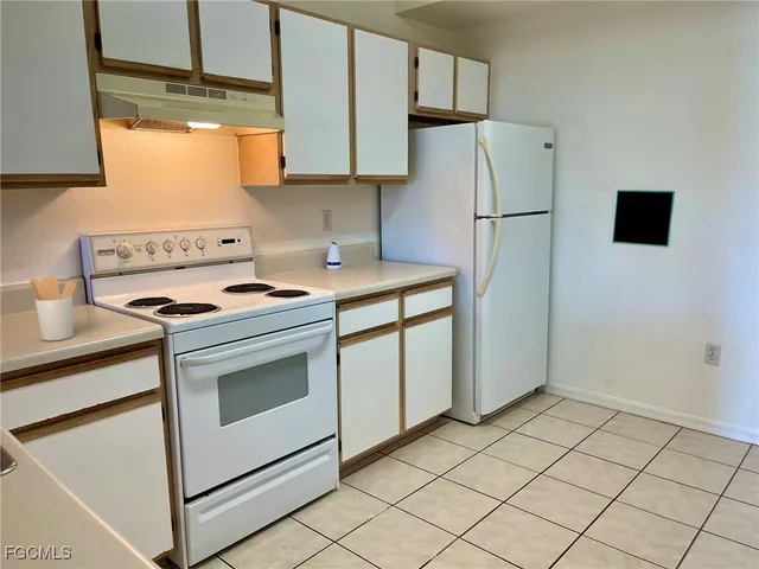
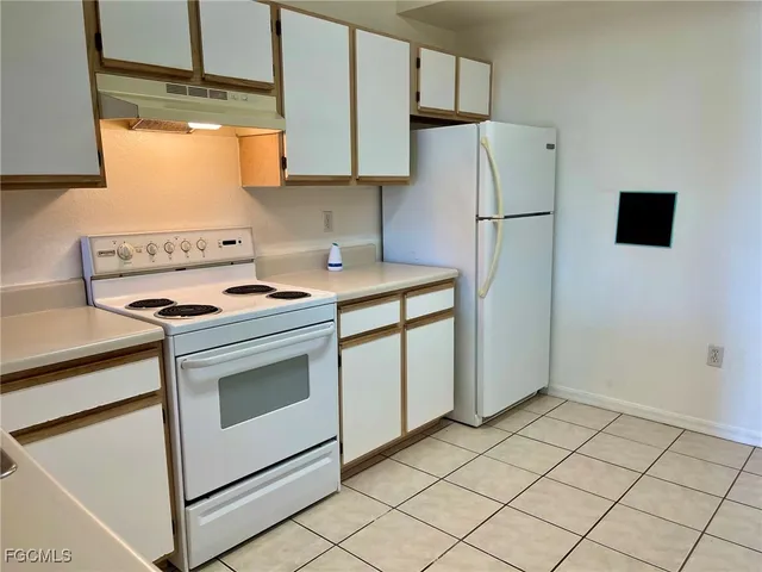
- utensil holder [28,275,78,341]
